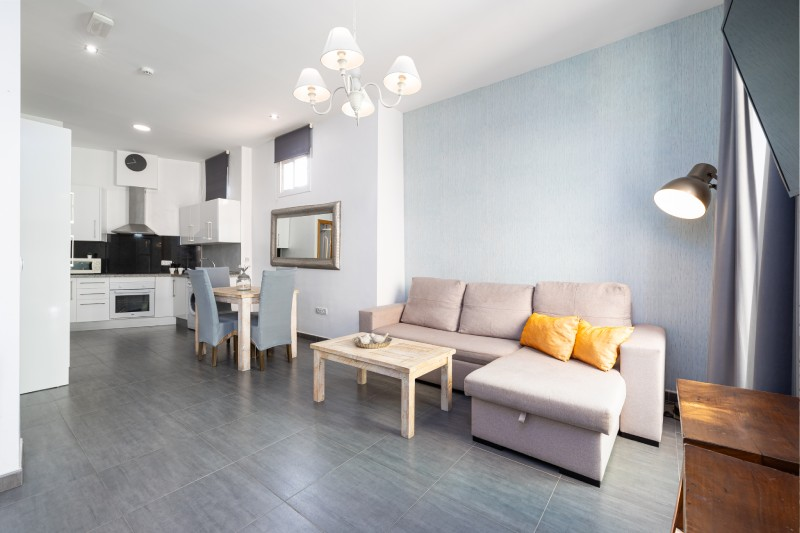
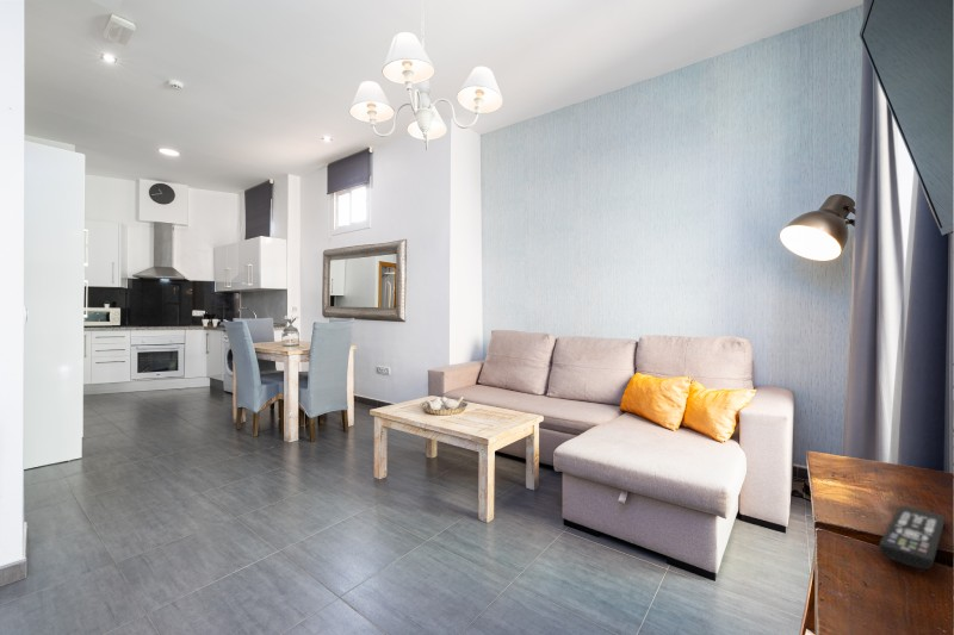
+ remote control [878,504,946,571]
